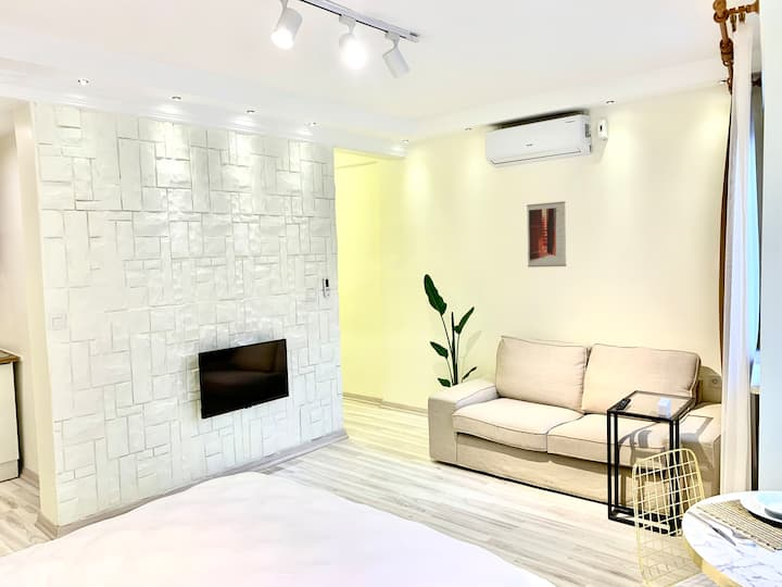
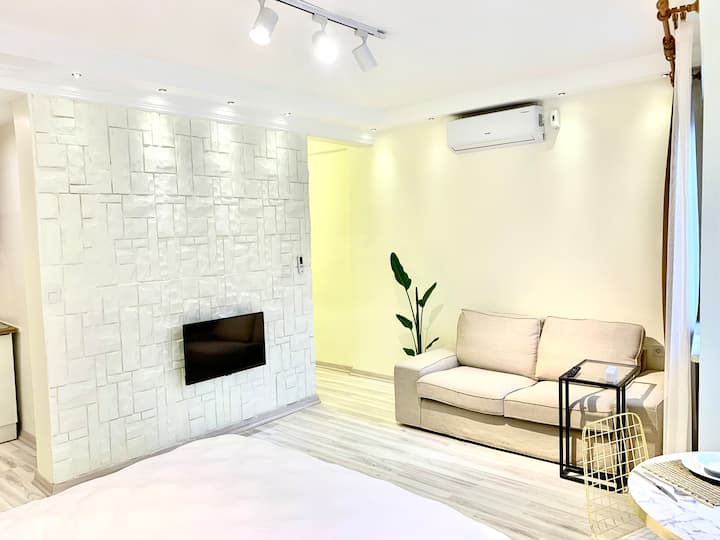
- wall art [526,200,567,268]
